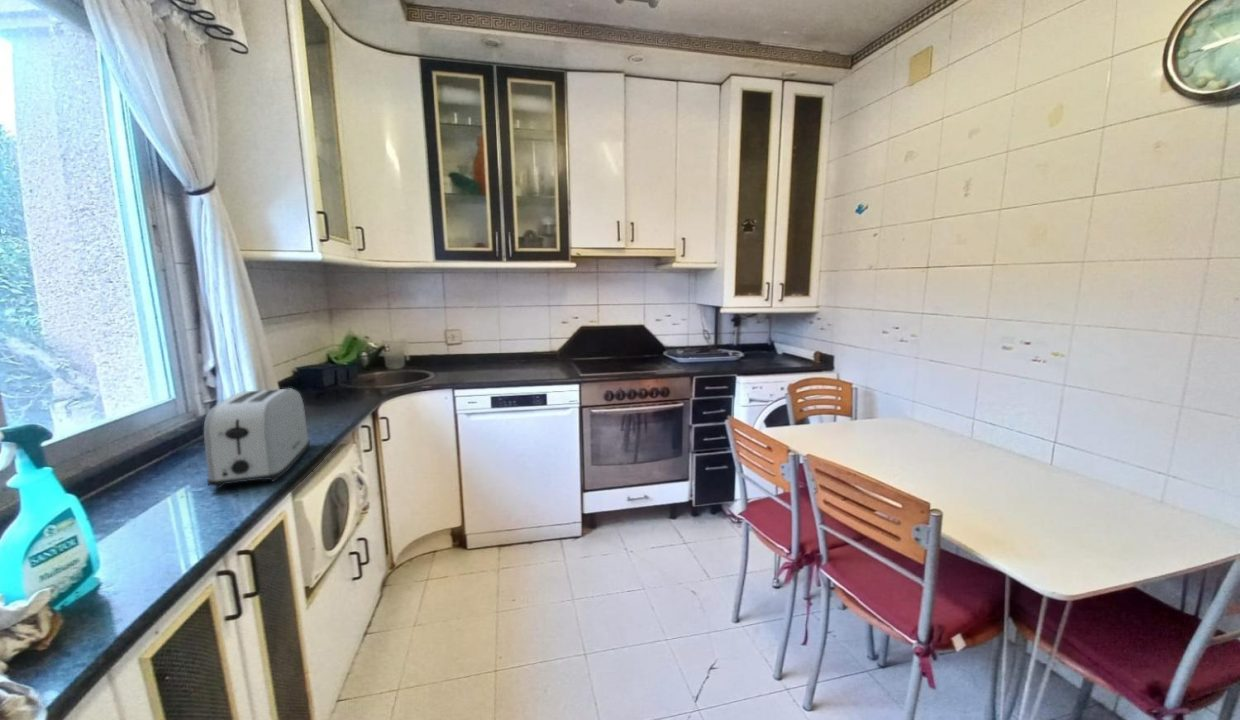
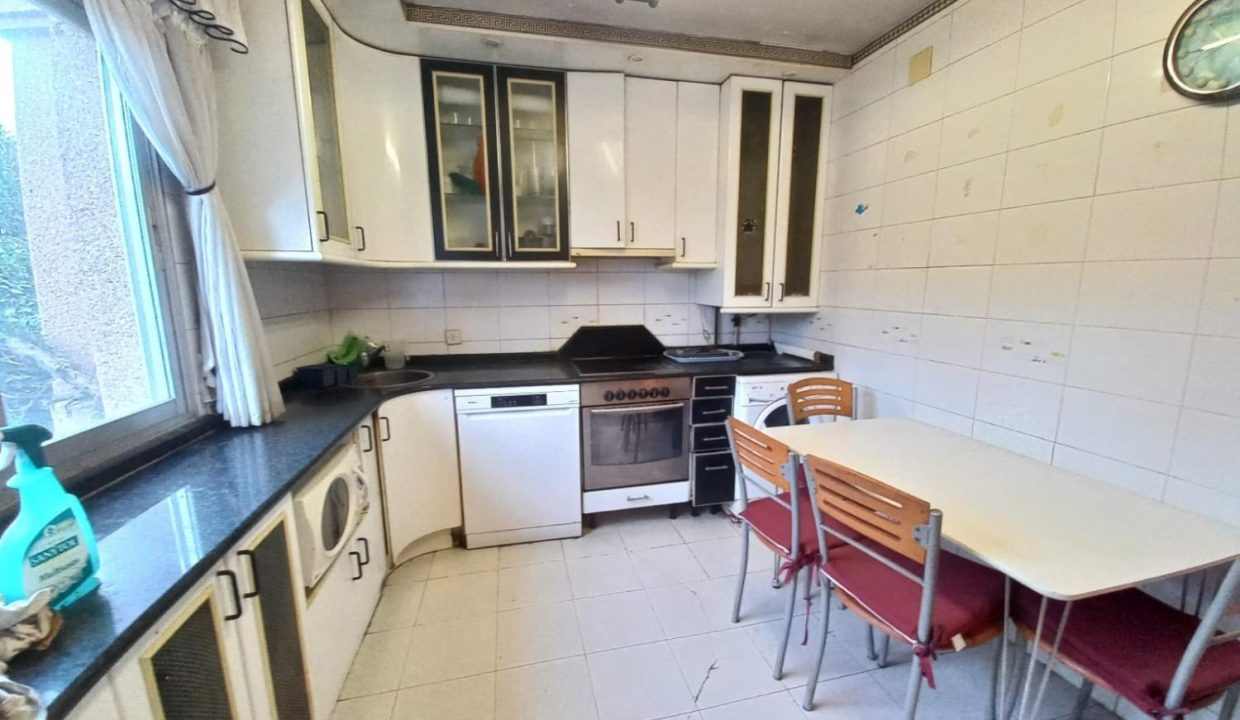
- toaster [203,387,311,489]
